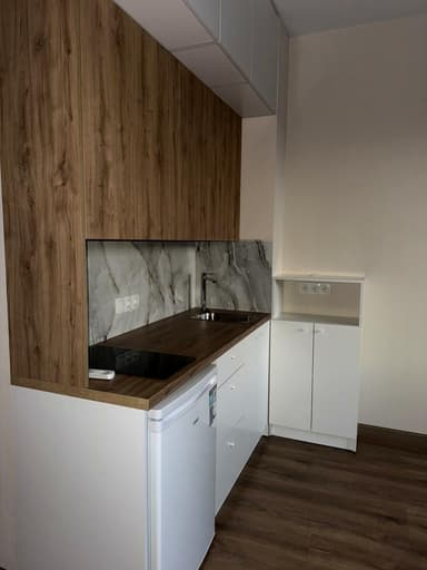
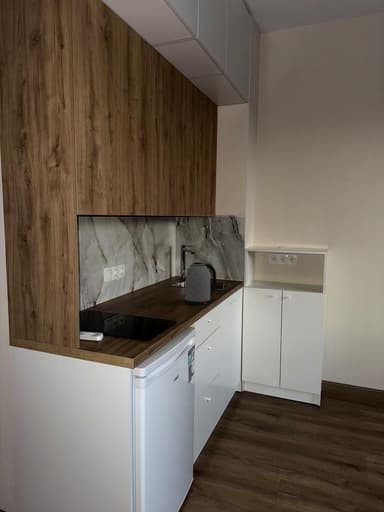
+ kettle [184,261,217,306]
